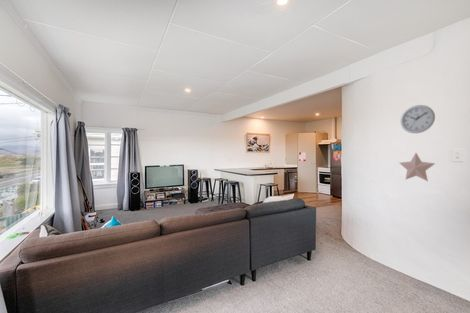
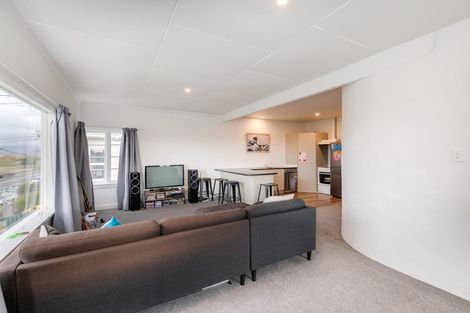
- wall clock [399,104,436,134]
- decorative star [399,152,436,182]
